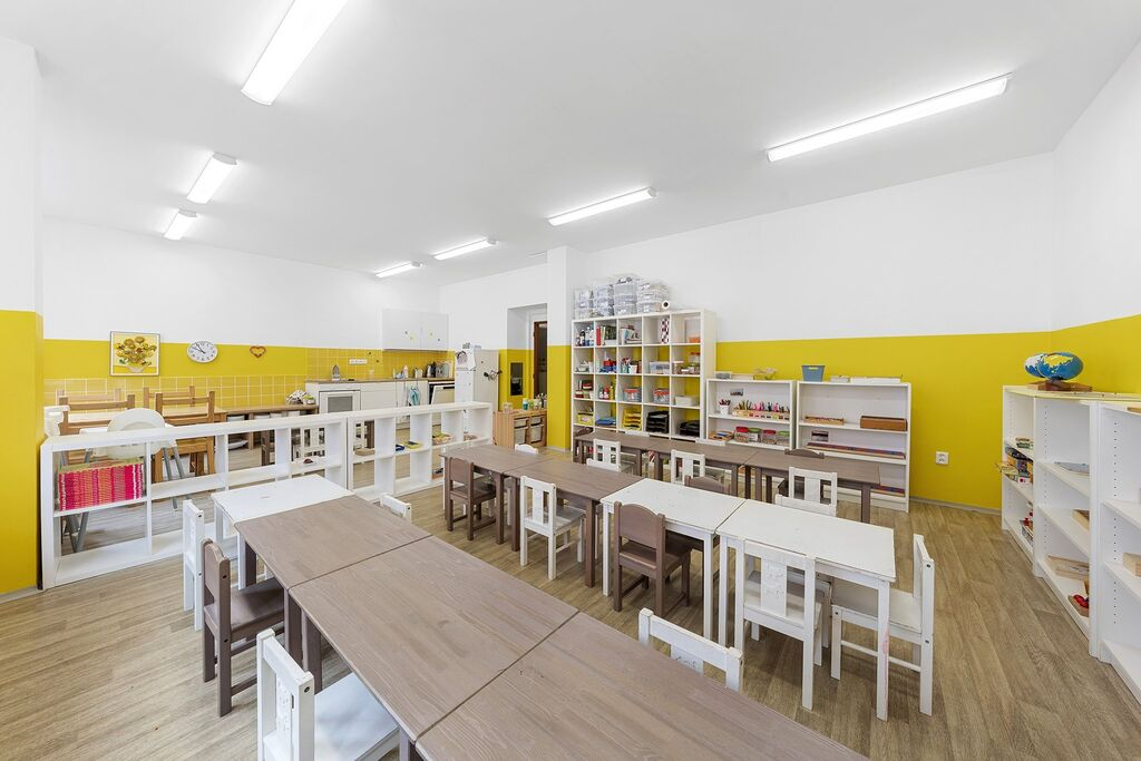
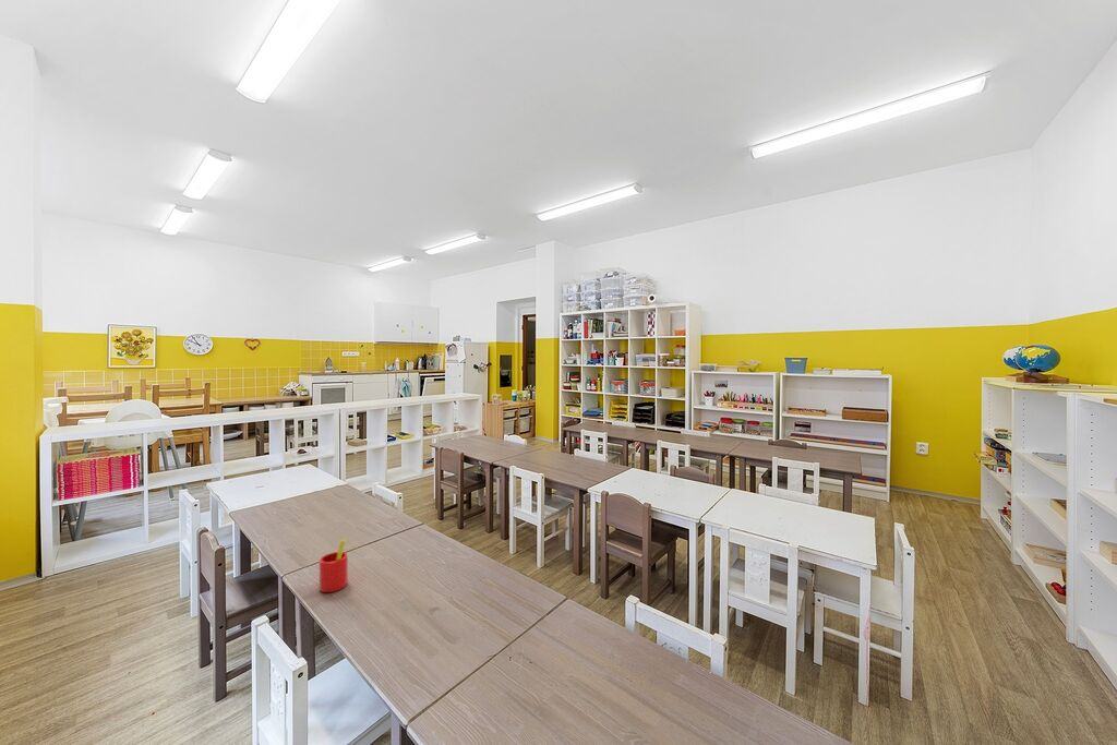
+ straw [319,538,349,593]
